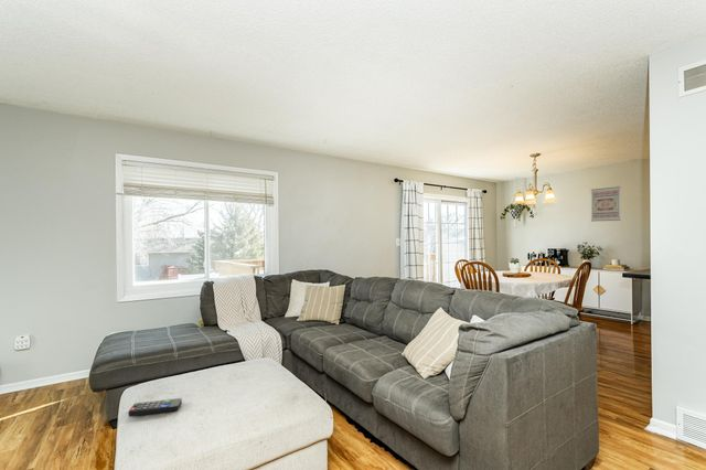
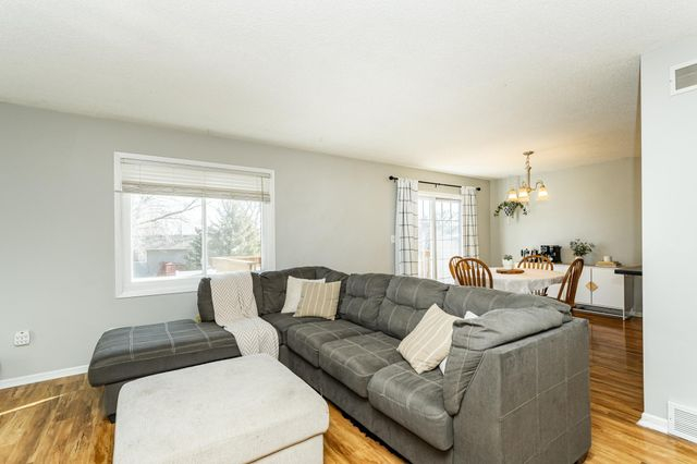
- wall art [590,185,621,223]
- remote control [128,397,183,417]
